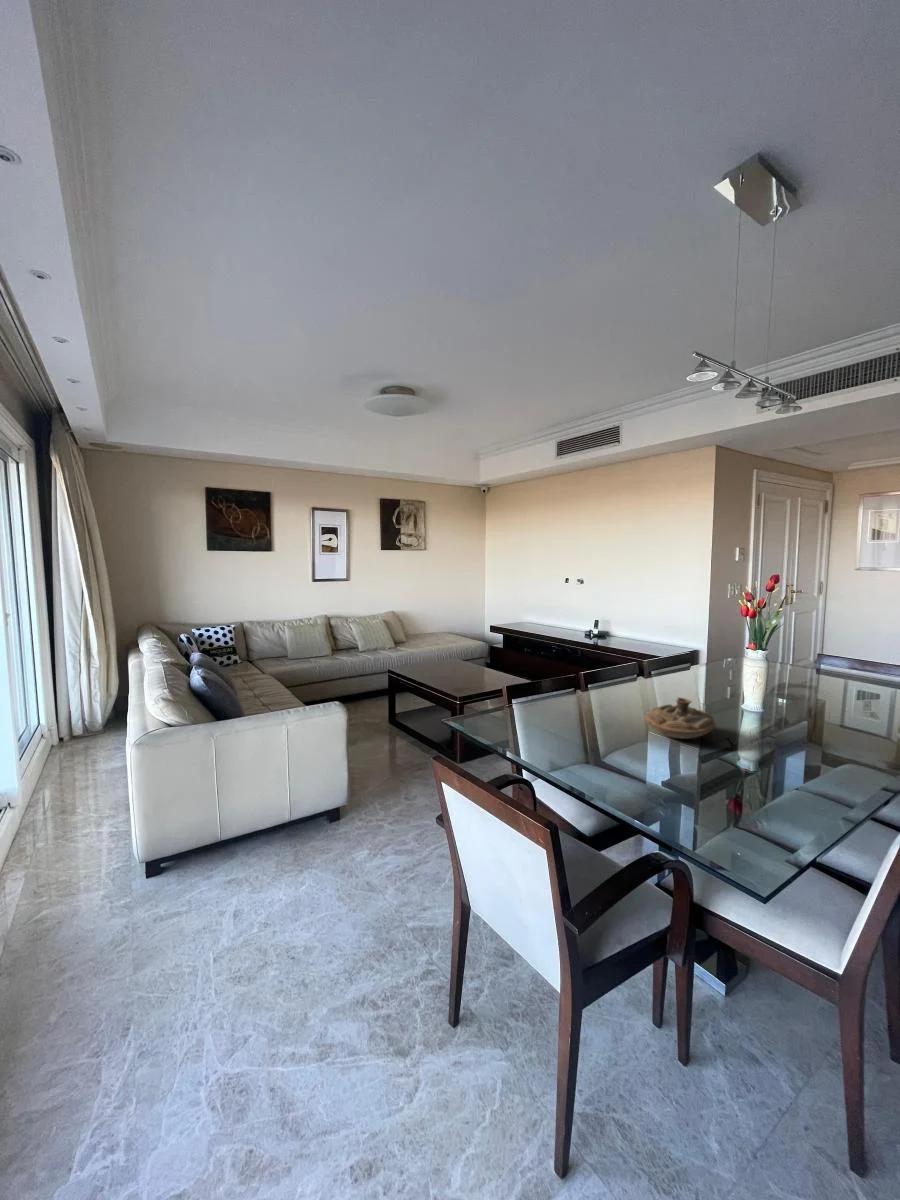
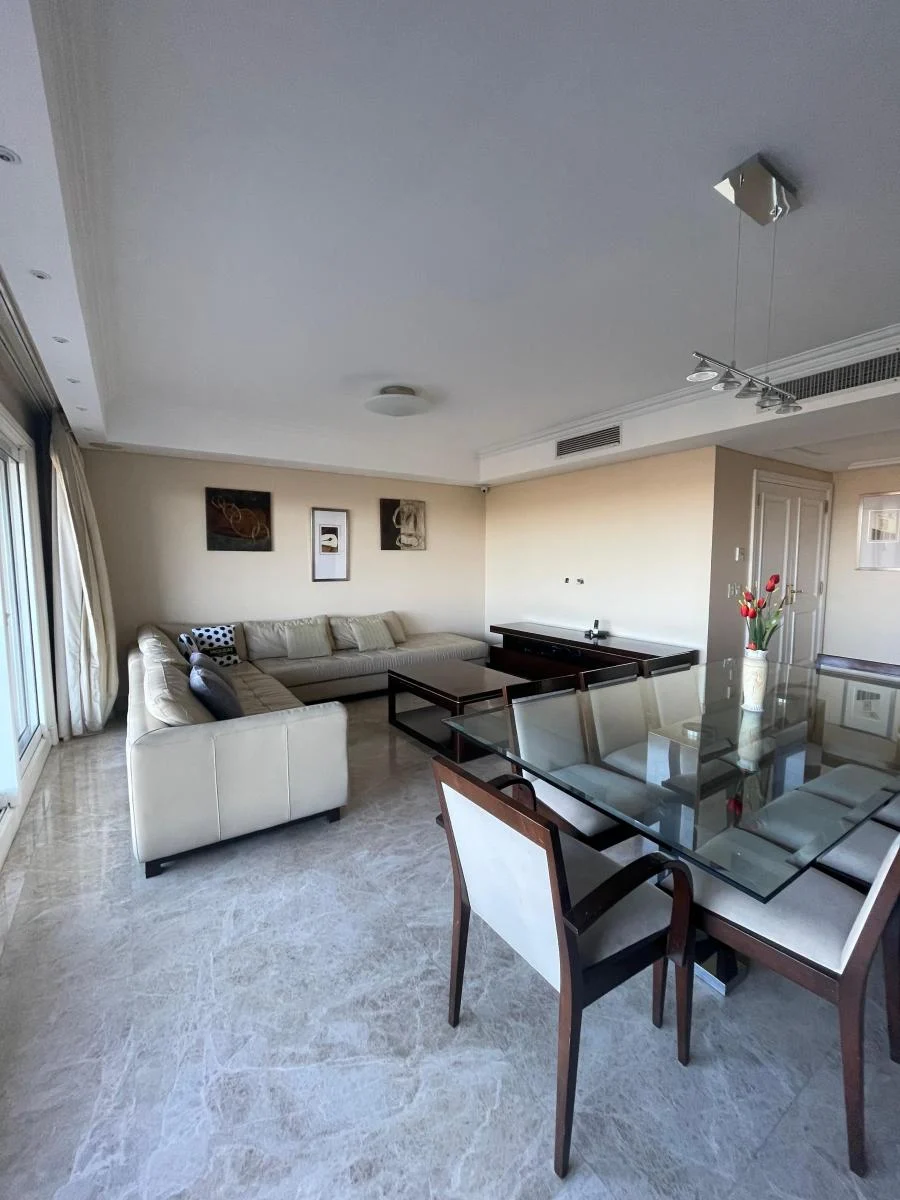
- decorative bowl [643,697,717,740]
